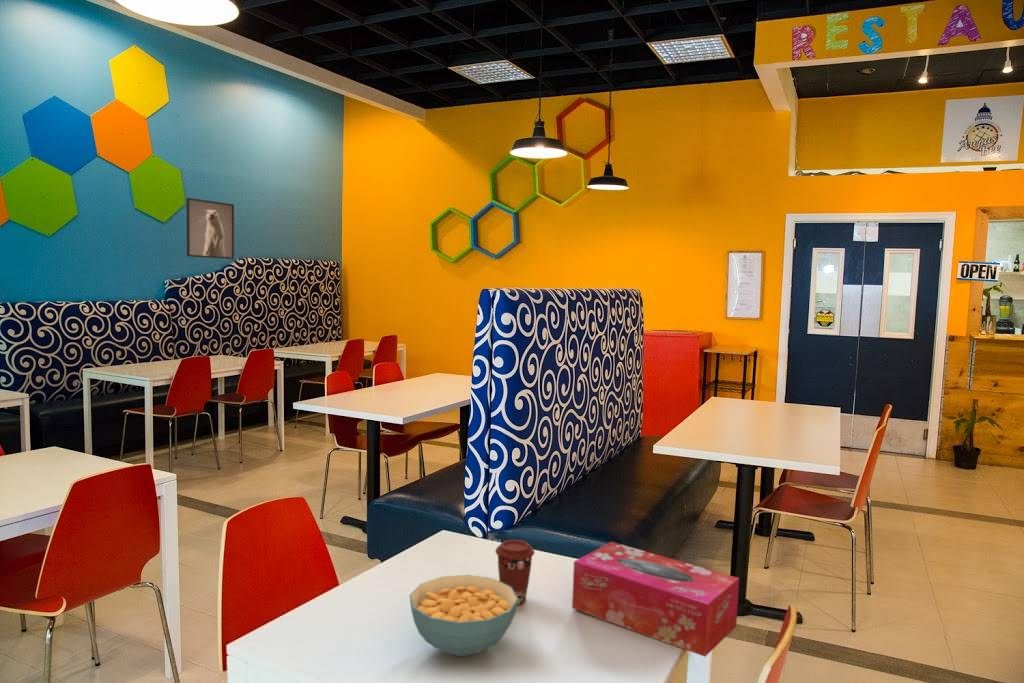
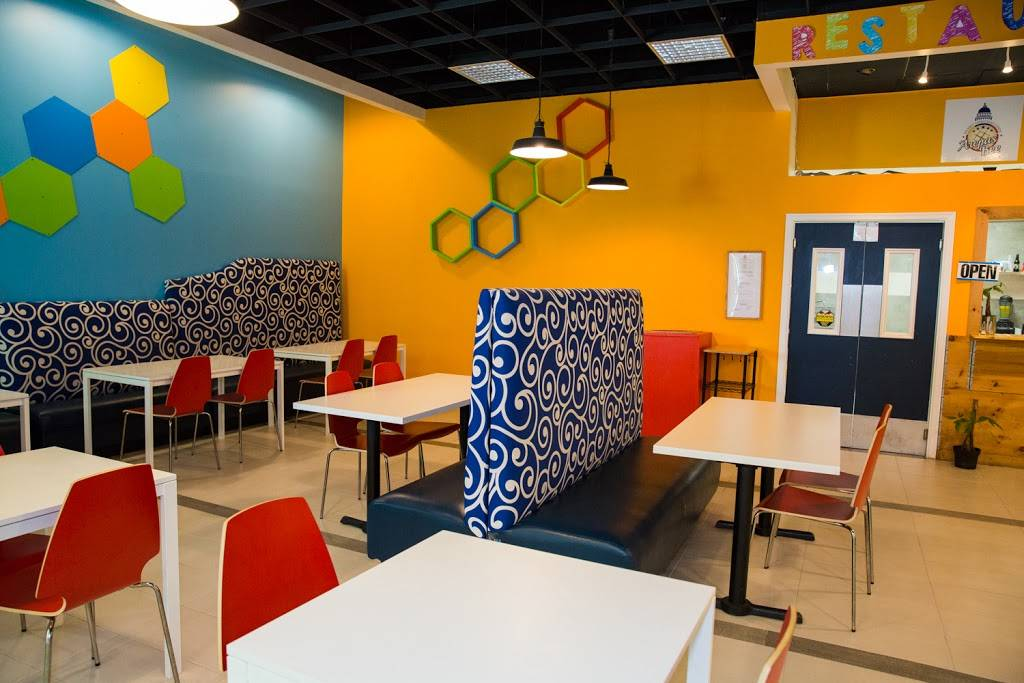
- cereal bowl [409,574,518,657]
- coffee cup [494,539,536,606]
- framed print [185,197,235,260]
- tissue box [571,541,740,658]
